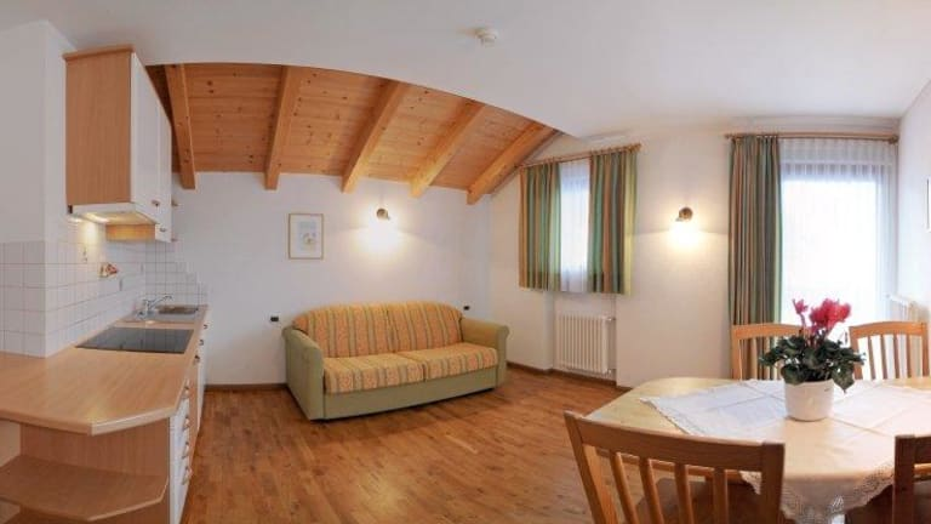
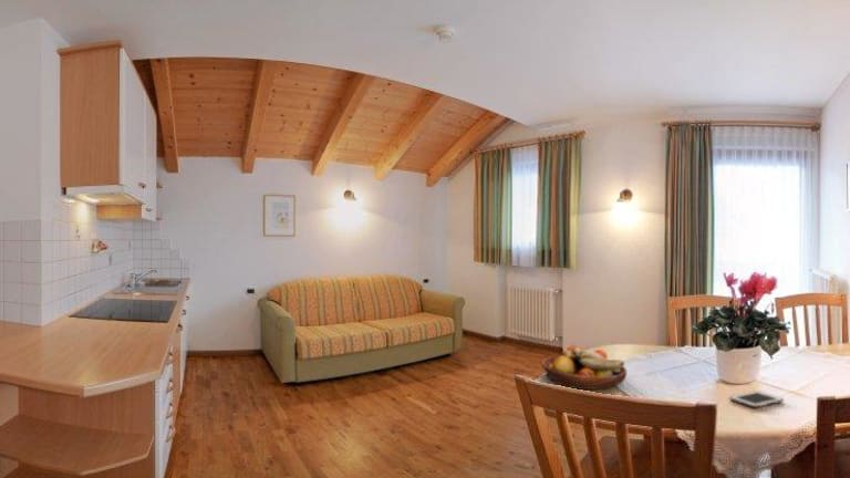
+ fruit bowl [540,344,628,391]
+ cell phone [728,389,785,409]
